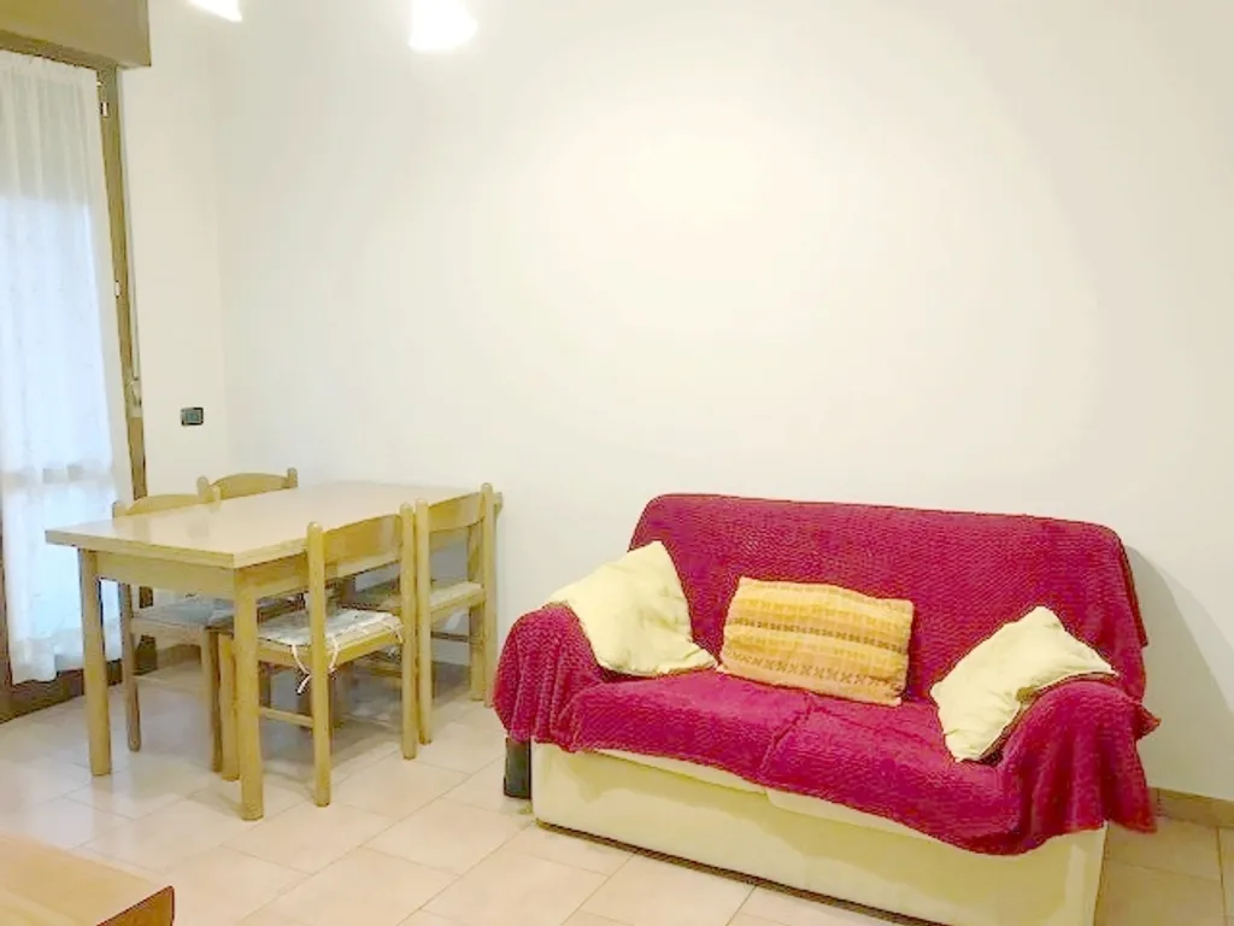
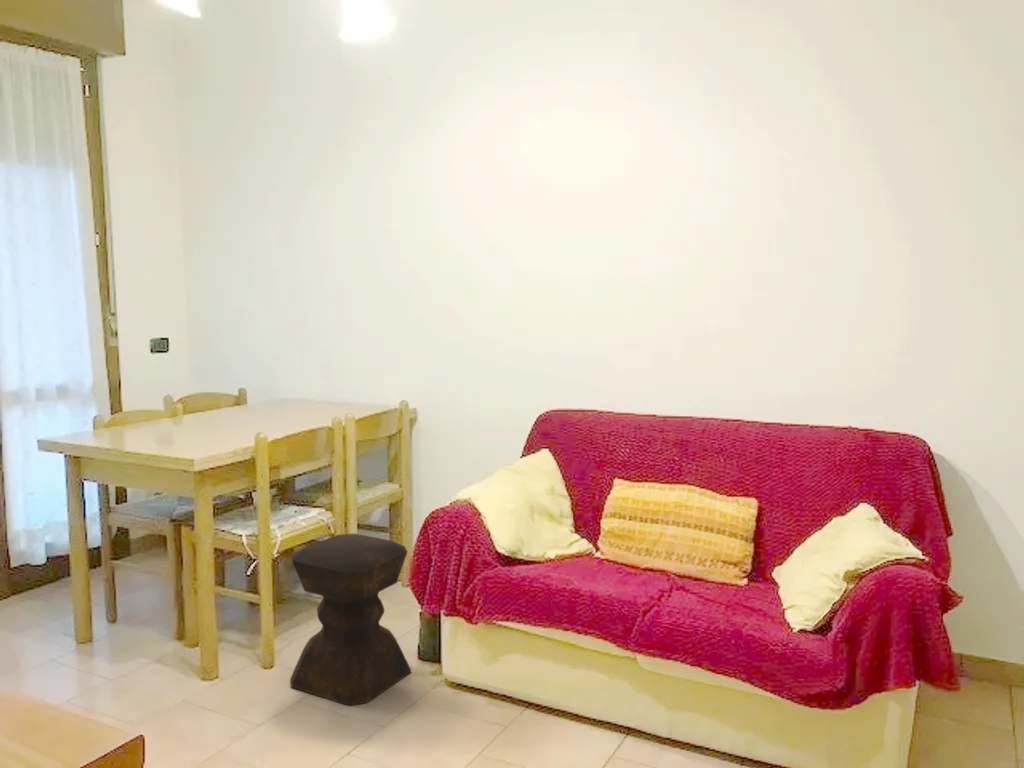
+ stool [289,533,412,707]
